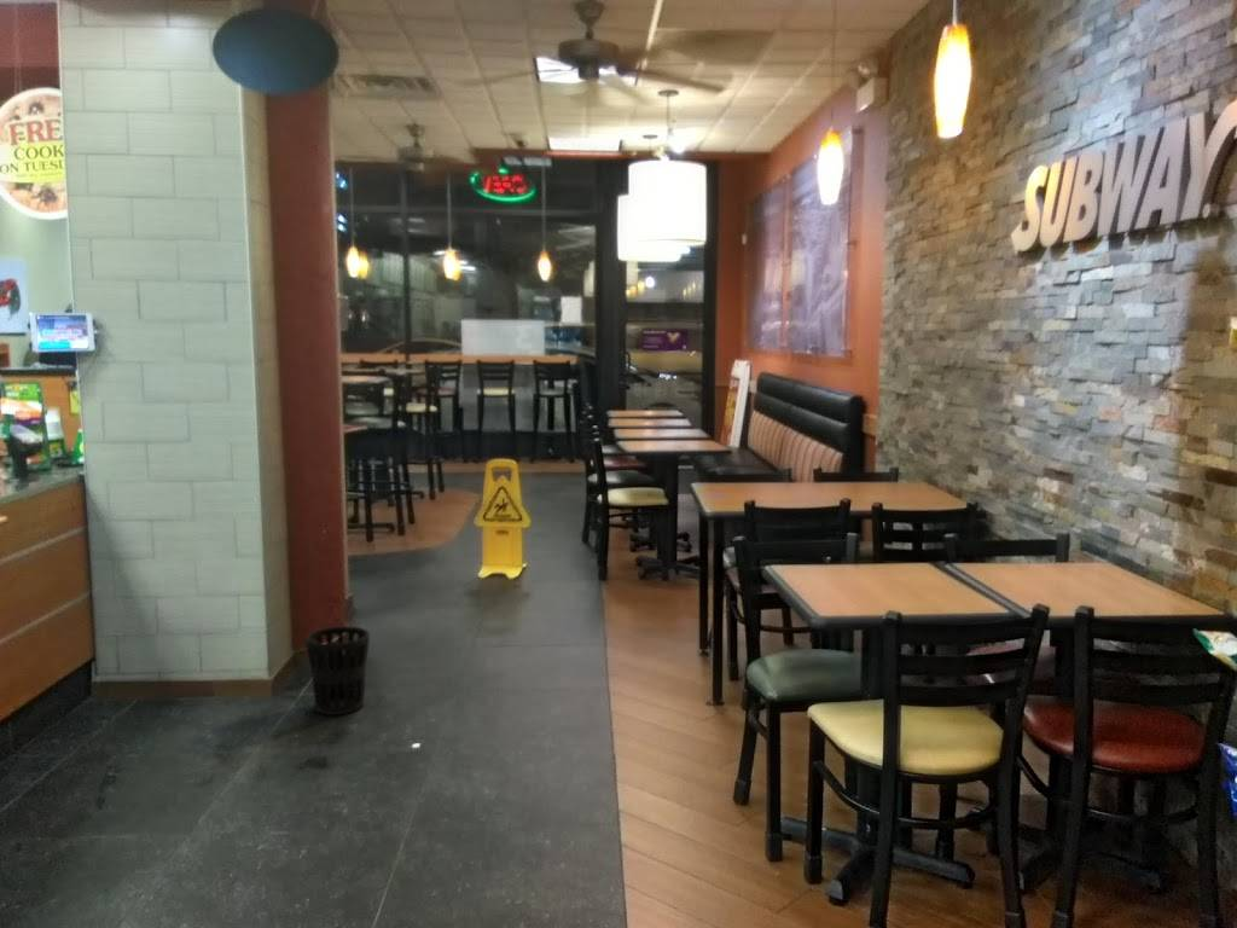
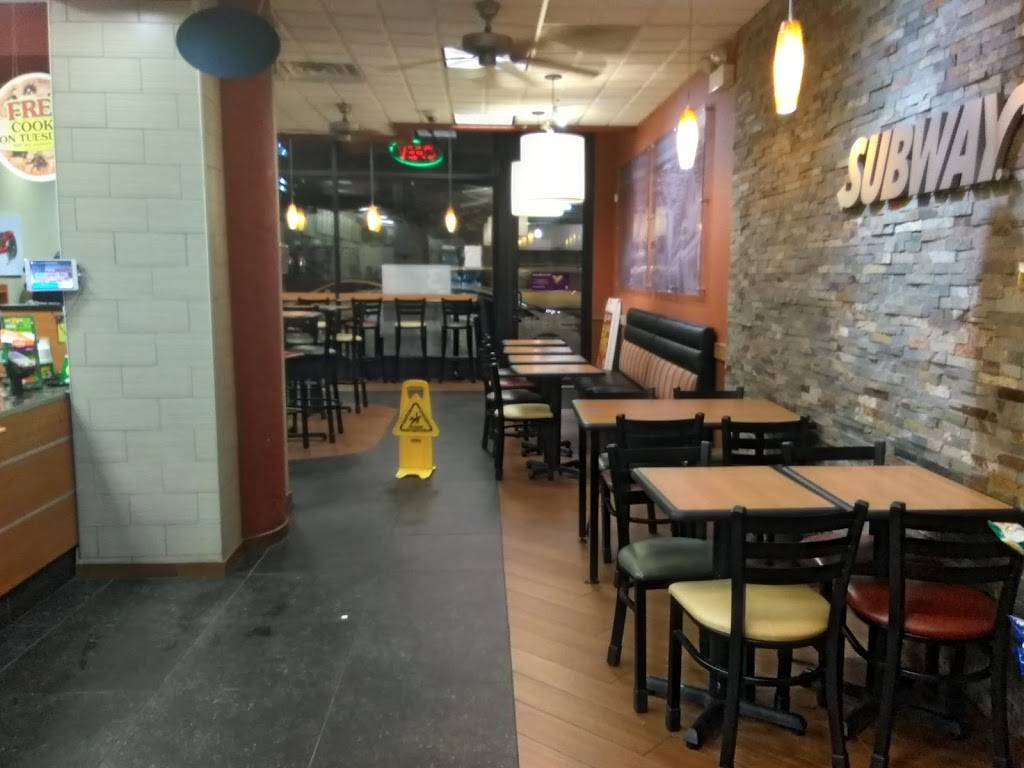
- wastebasket [304,625,371,717]
